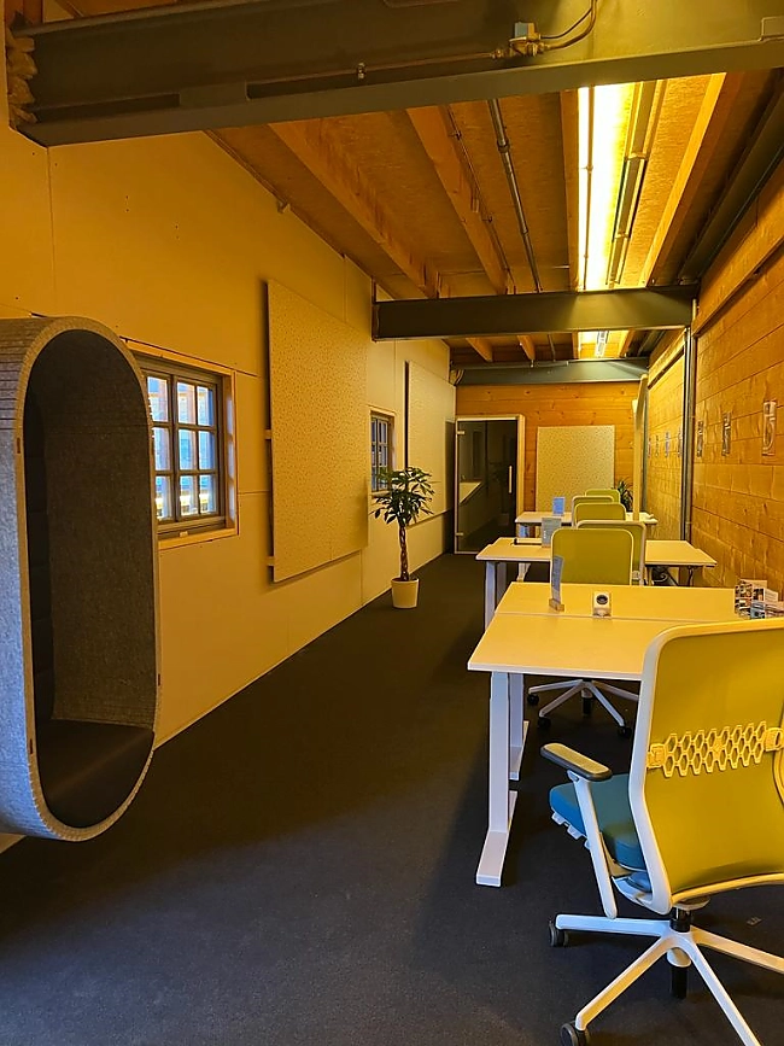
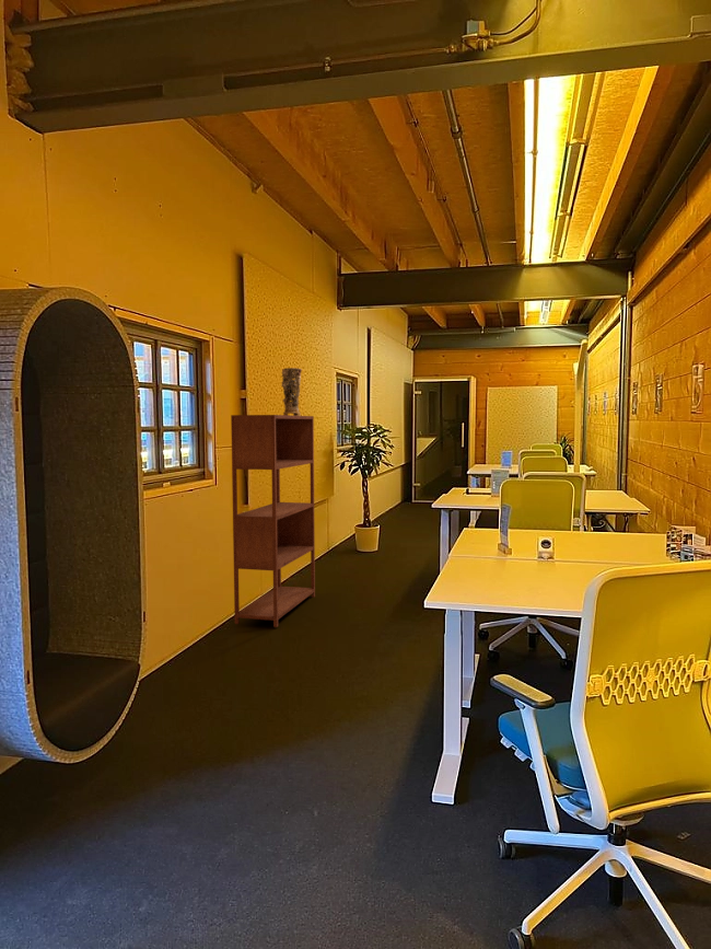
+ bookshelf [230,414,316,628]
+ decorative vase [280,367,303,416]
